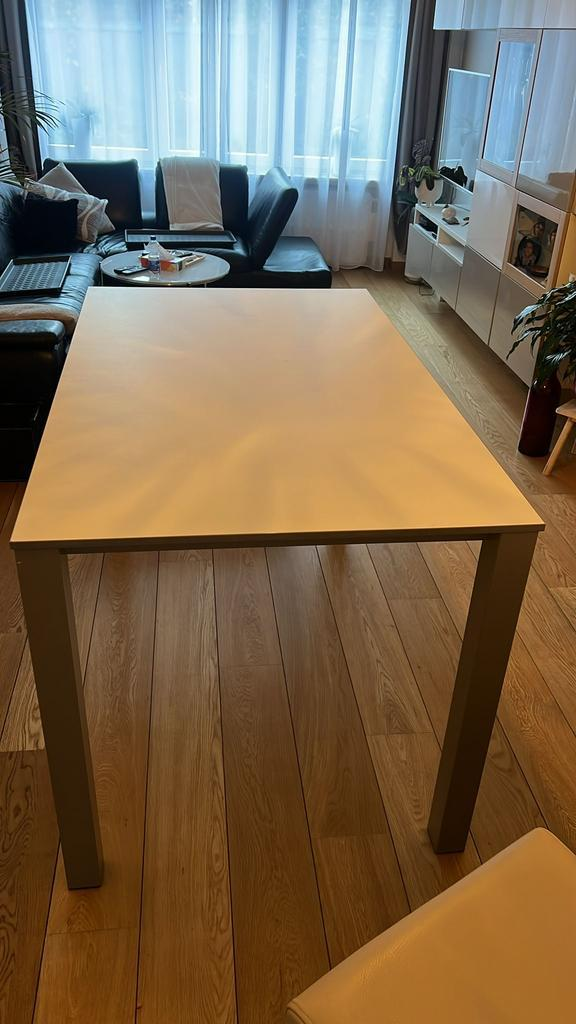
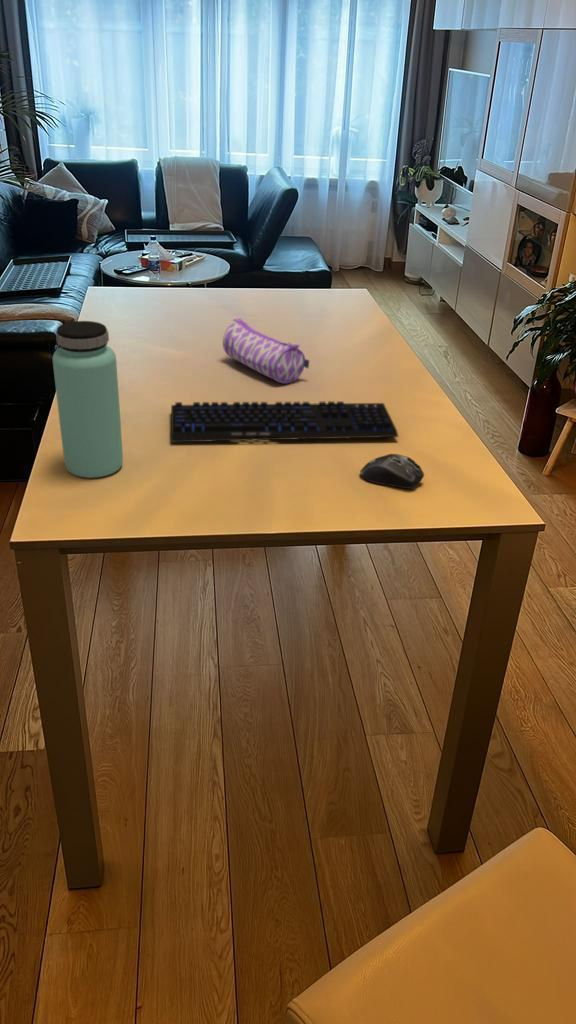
+ keyboard [170,400,400,443]
+ pencil case [222,317,310,385]
+ computer mouse [359,453,425,490]
+ bottle [51,320,124,479]
